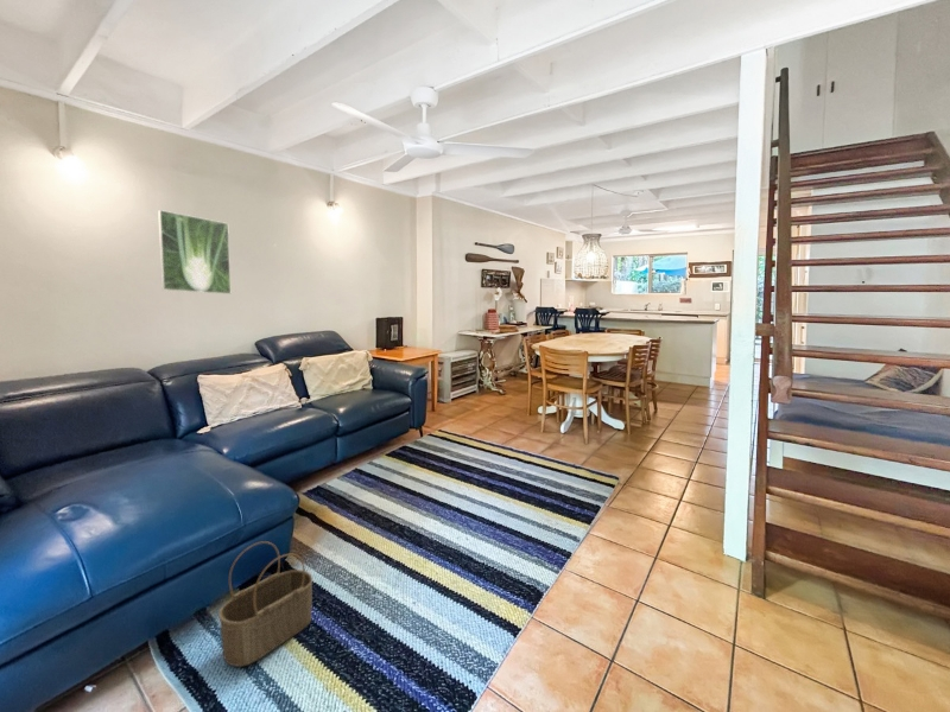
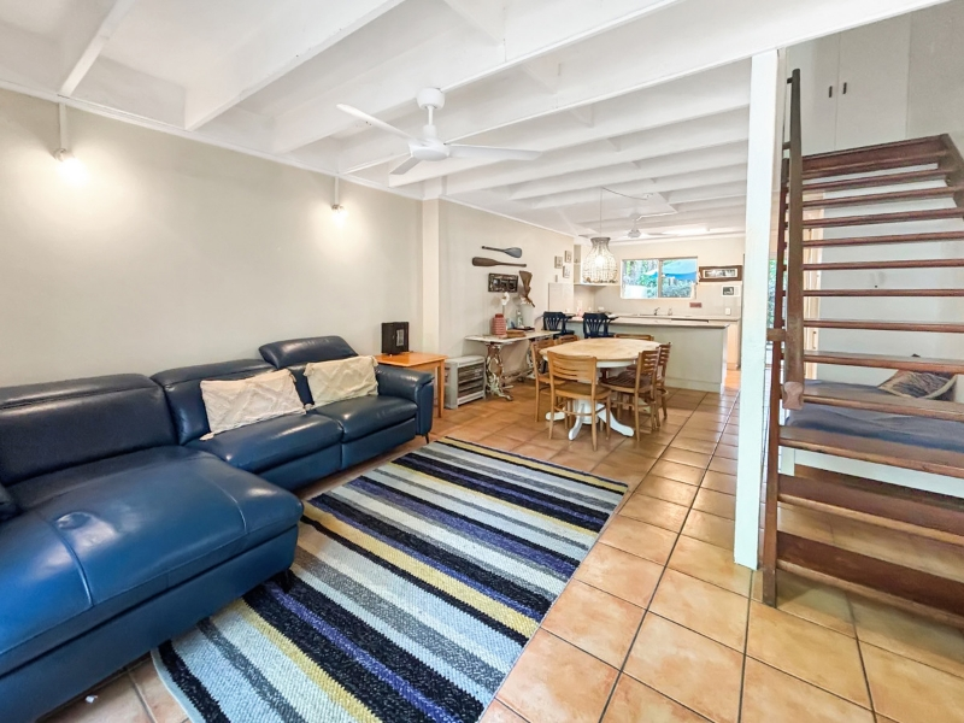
- wicker basket [217,540,314,668]
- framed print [157,209,232,295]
